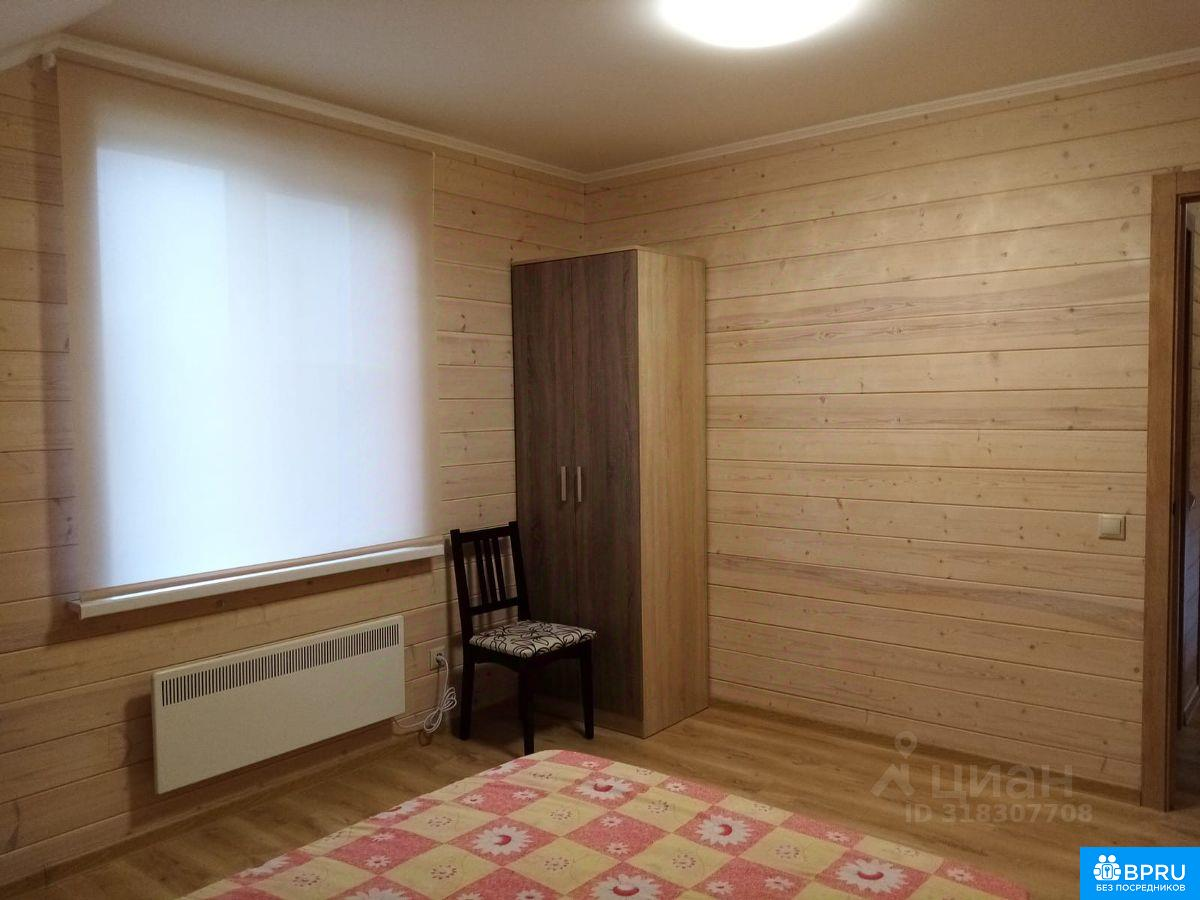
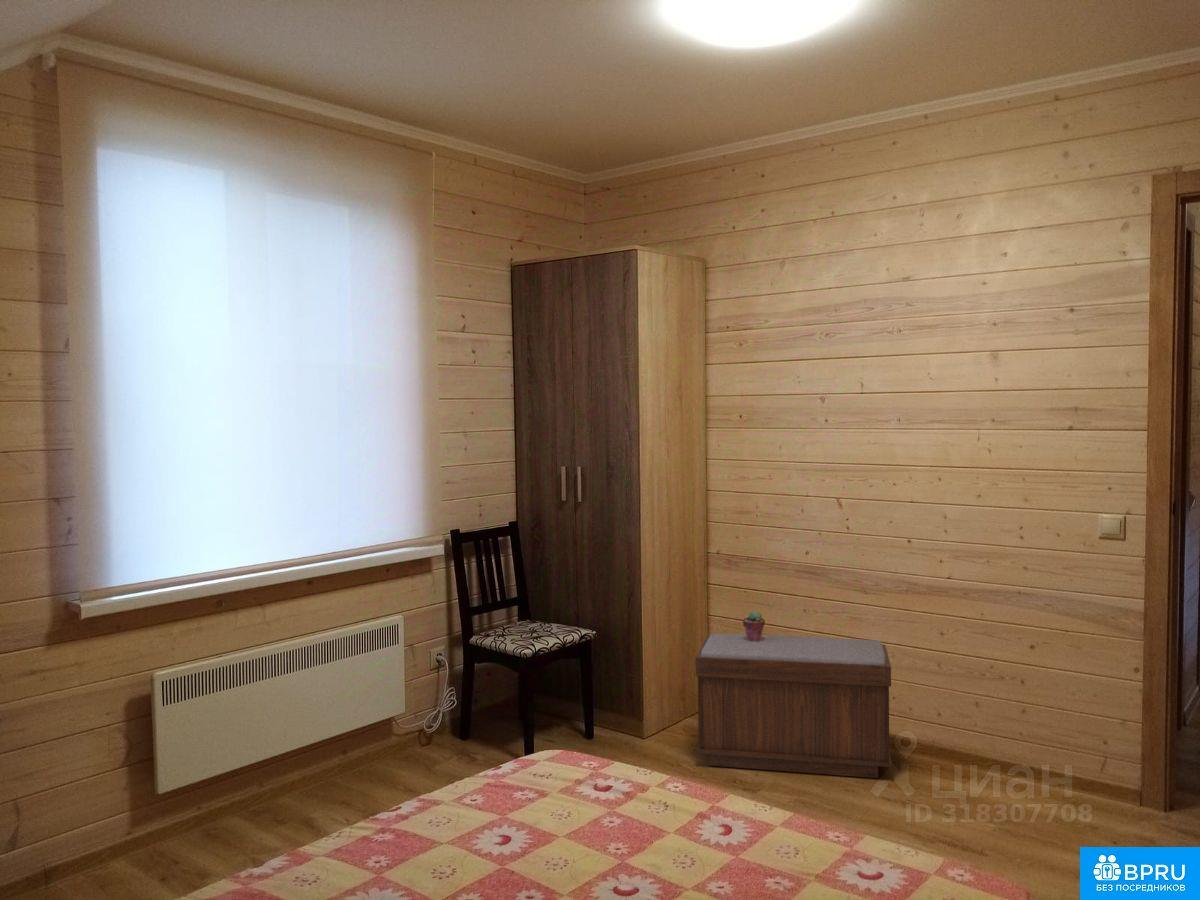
+ potted succulent [742,610,766,642]
+ bench [694,633,893,779]
